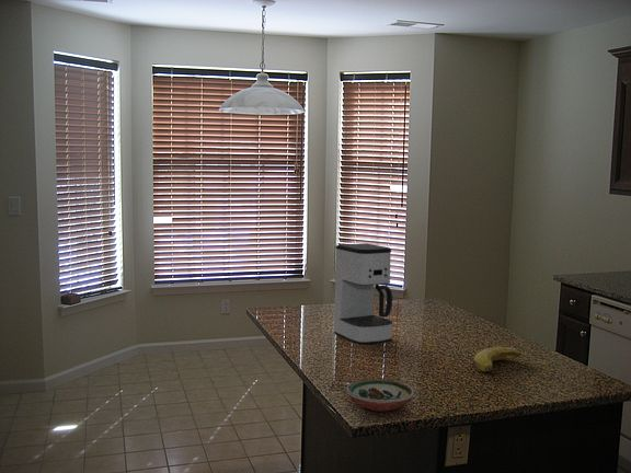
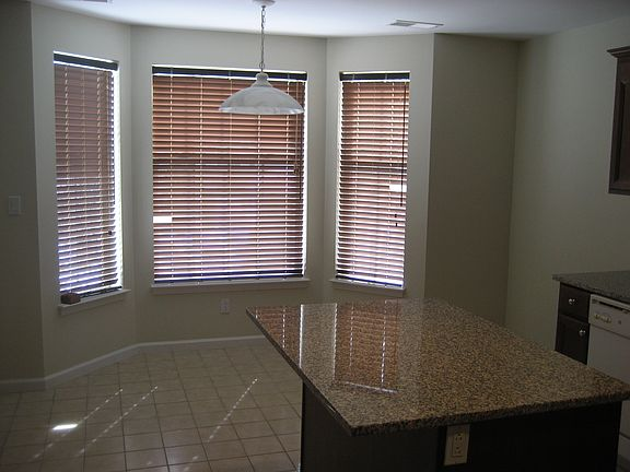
- coffee maker [333,242,393,345]
- banana [473,346,529,372]
- decorative bowl [345,378,415,413]
